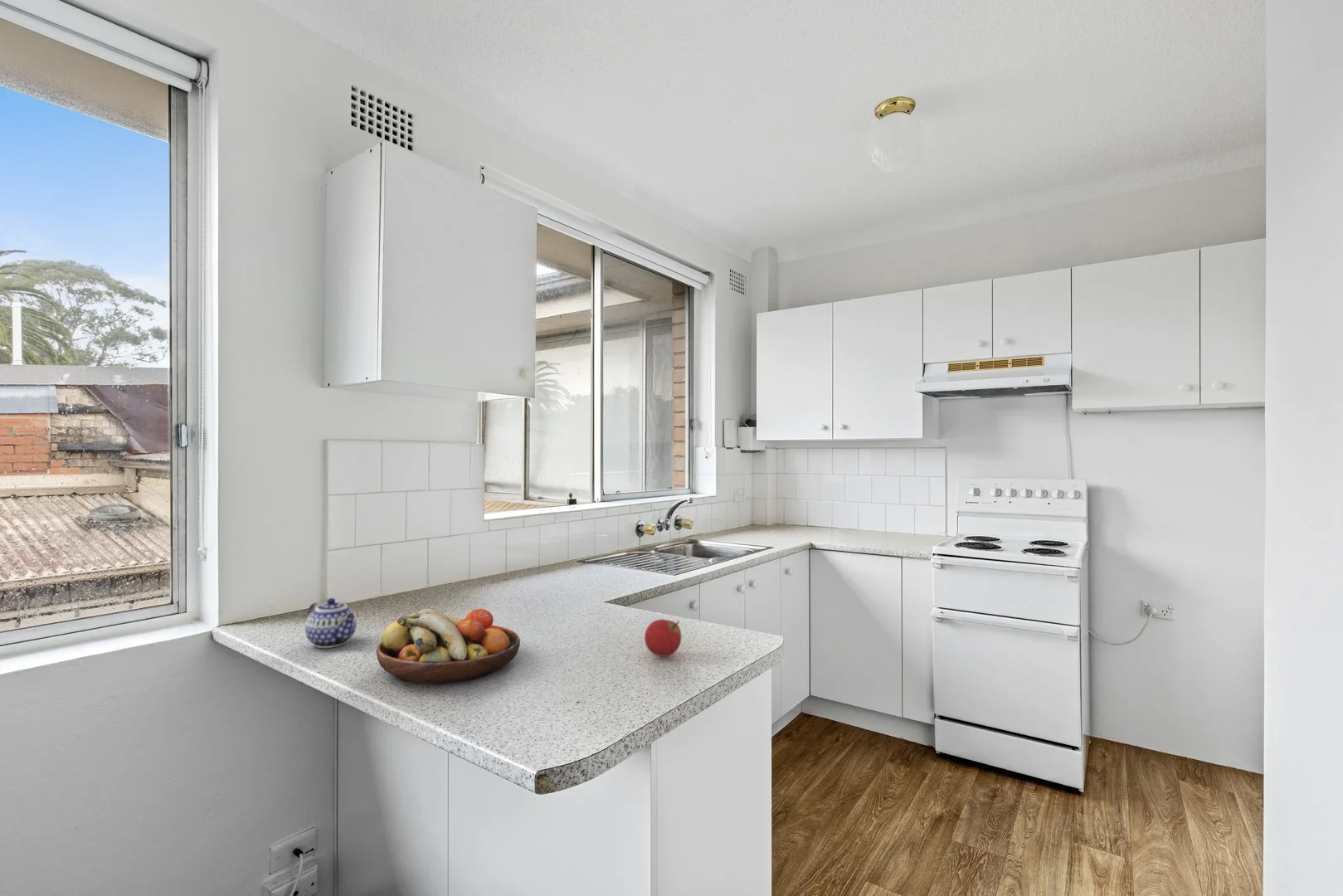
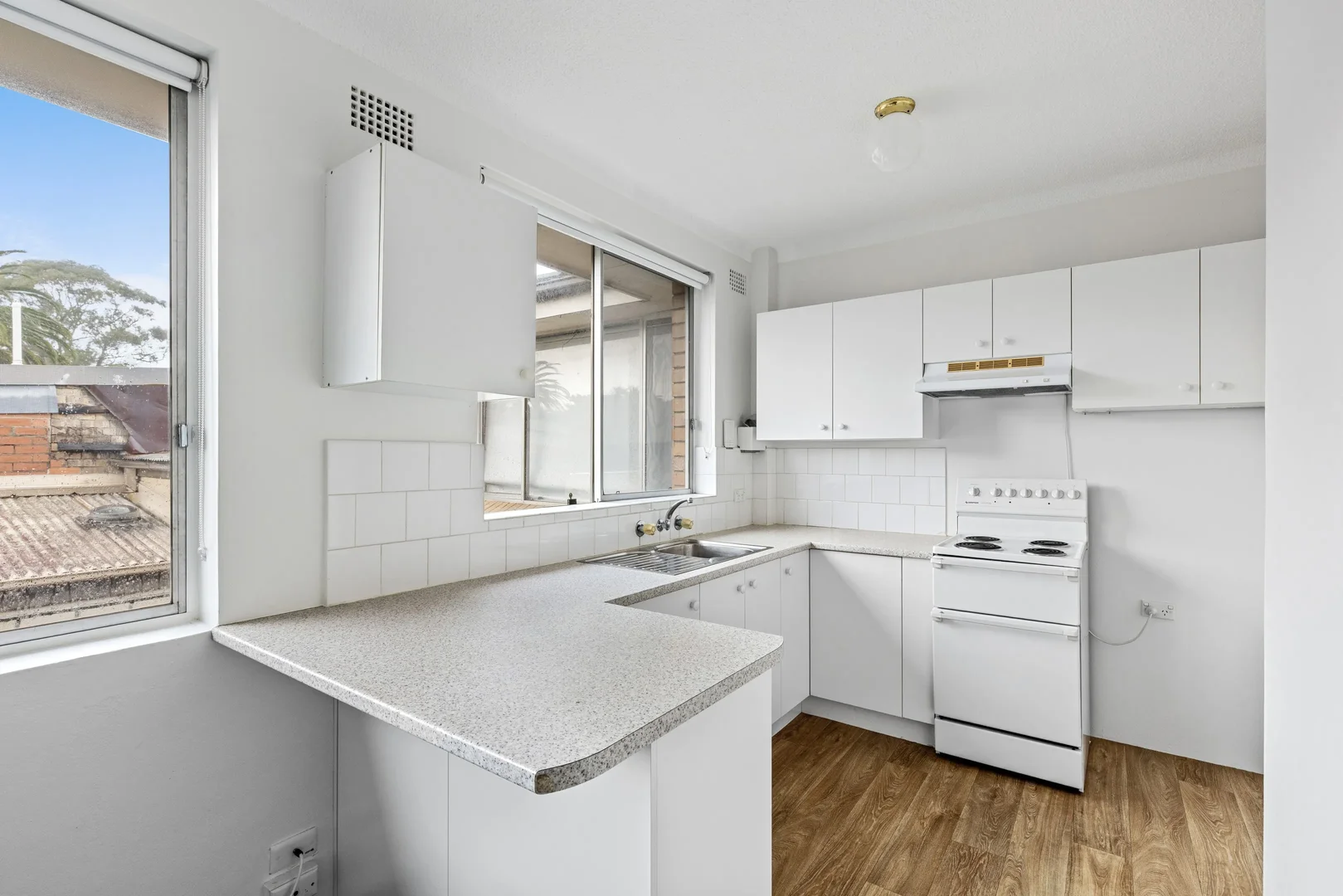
- teapot [304,597,358,649]
- fruit [644,618,682,658]
- fruit bowl [376,608,521,685]
